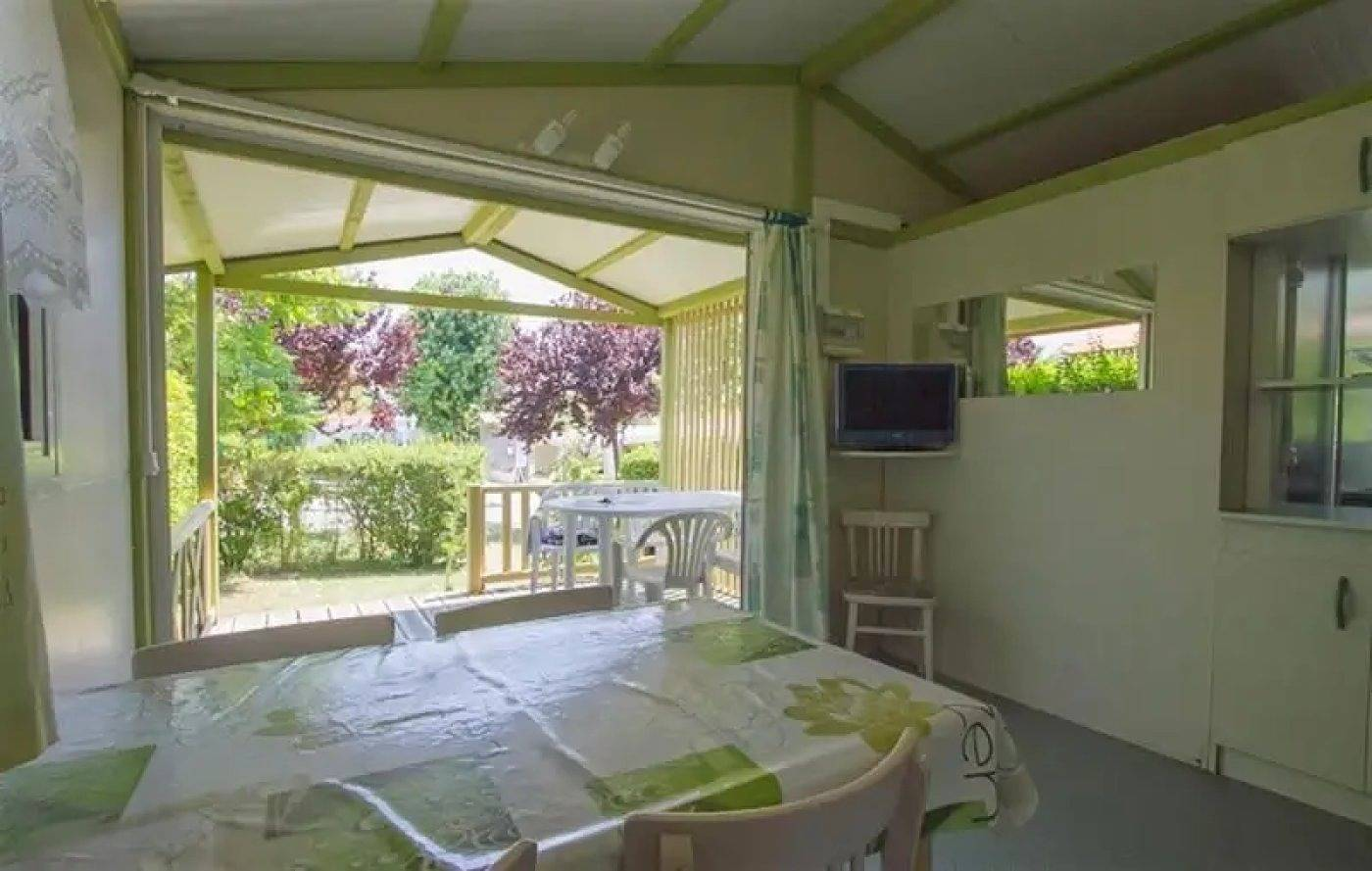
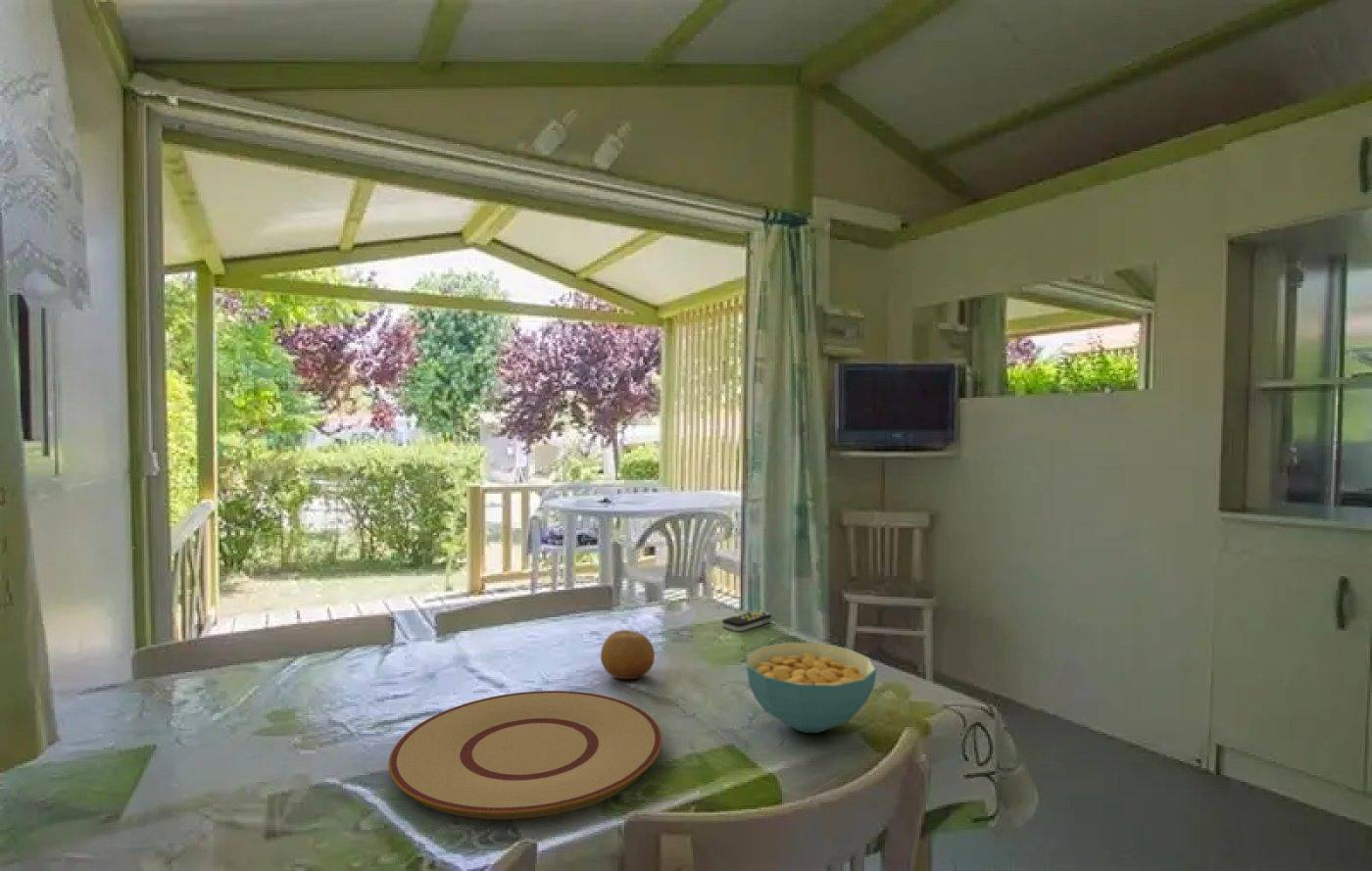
+ plate [387,690,663,820]
+ remote control [721,609,773,632]
+ fruit [600,629,656,680]
+ cereal bowl [745,642,877,734]
